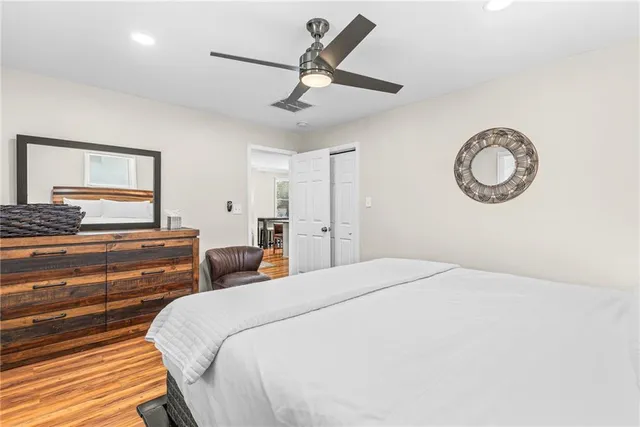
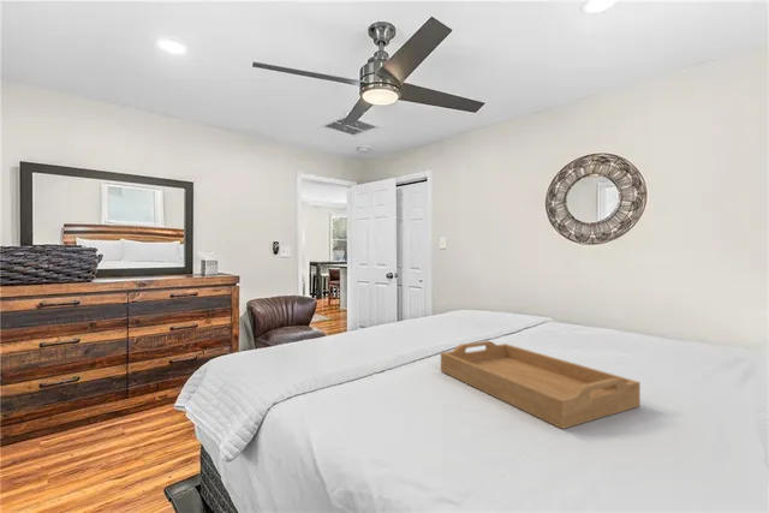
+ serving tray [440,340,642,430]
